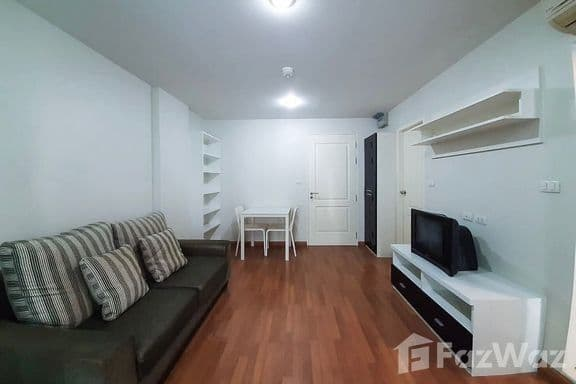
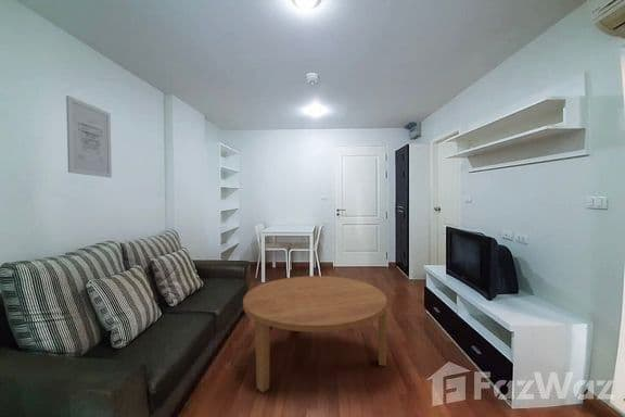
+ wall art [65,94,113,178]
+ coffee table [242,275,387,393]
